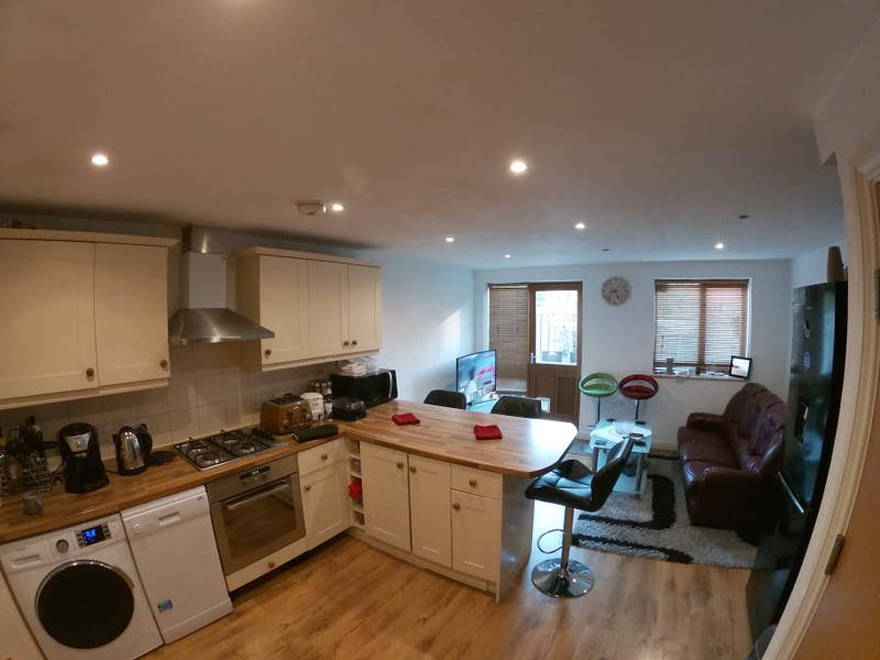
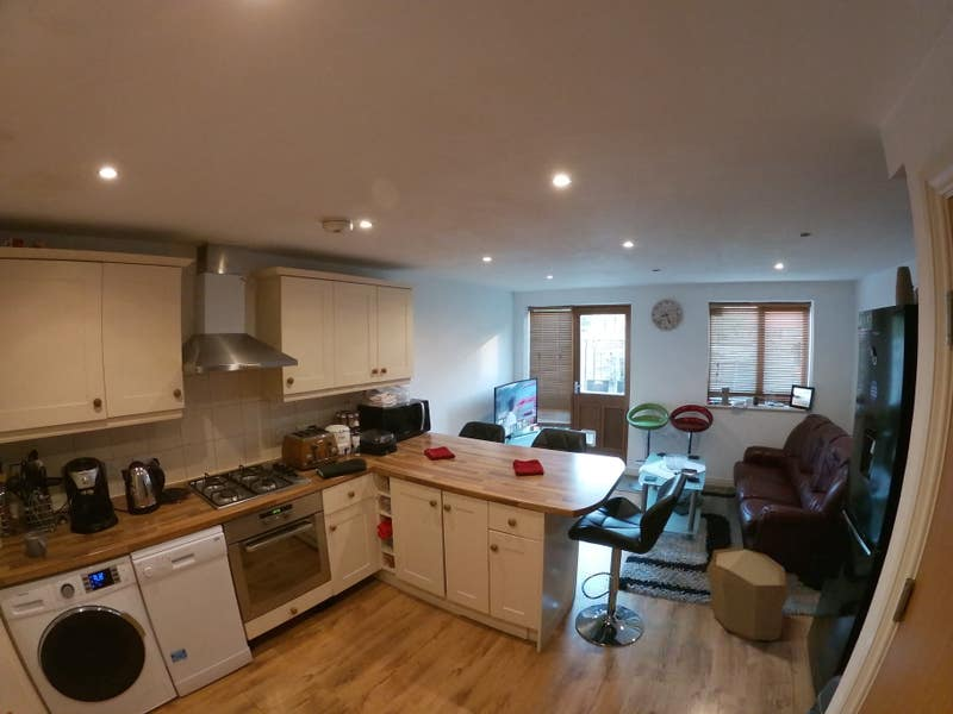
+ pouf [705,546,793,641]
